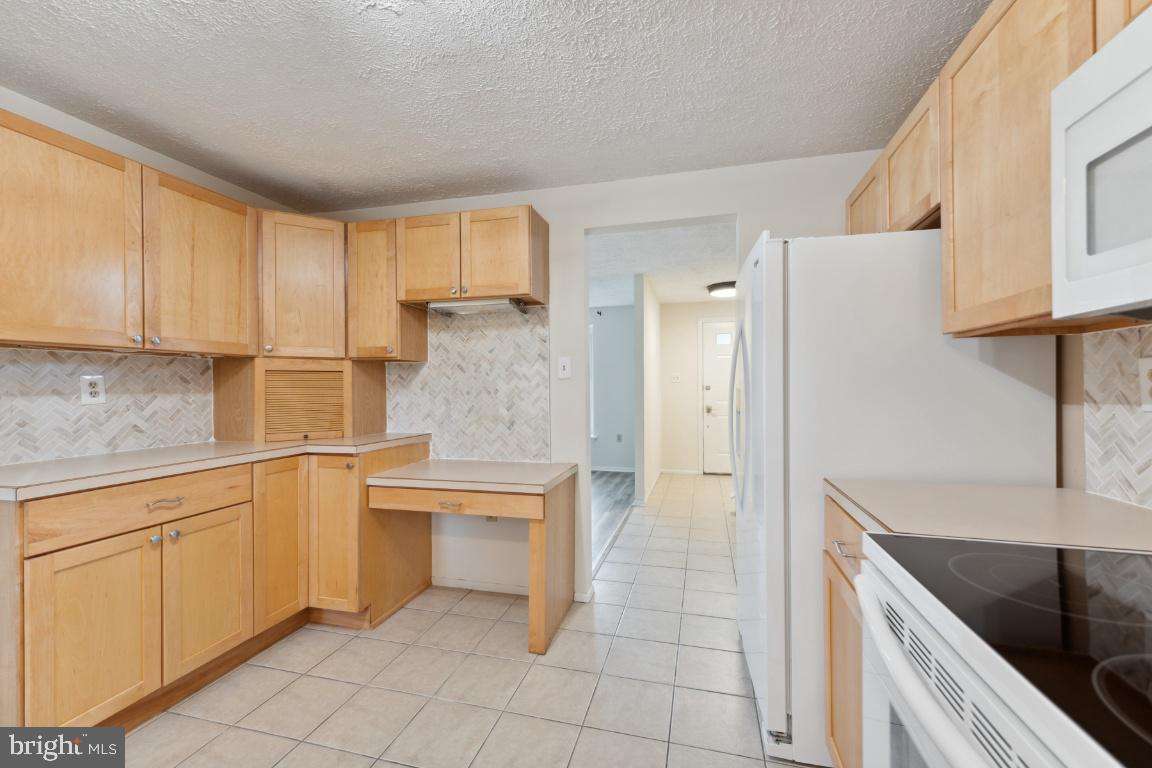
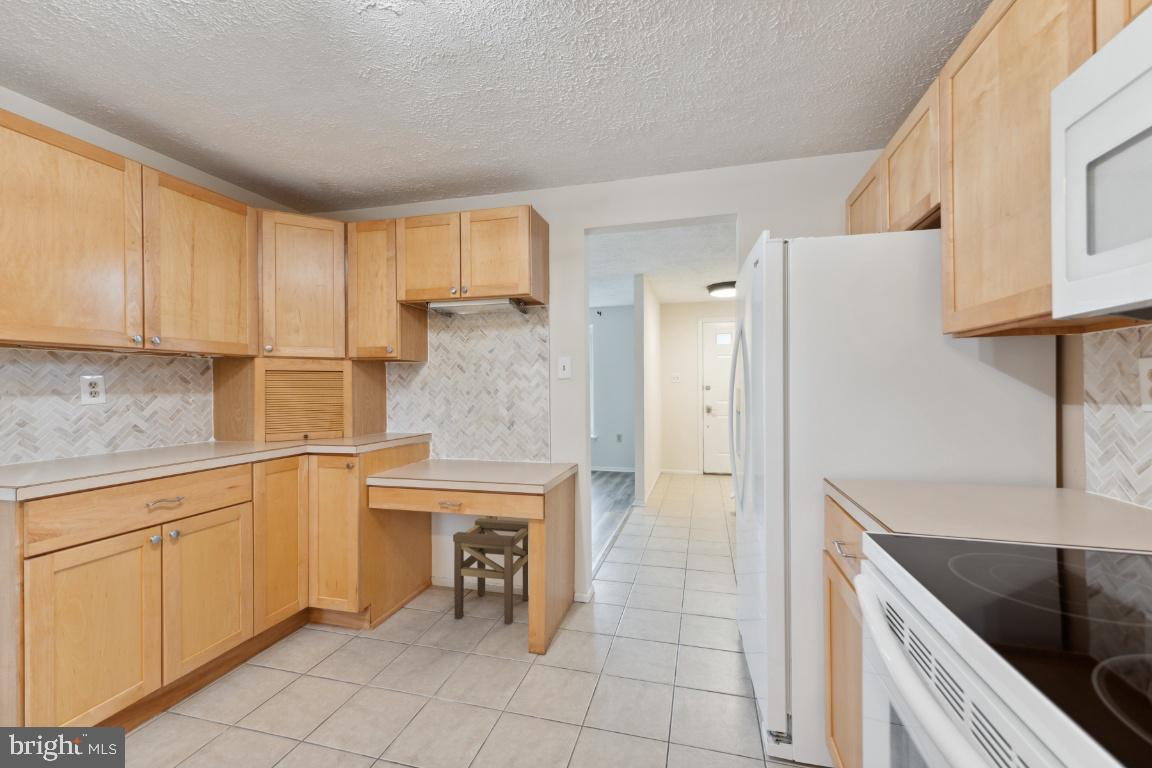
+ stool [452,517,529,626]
